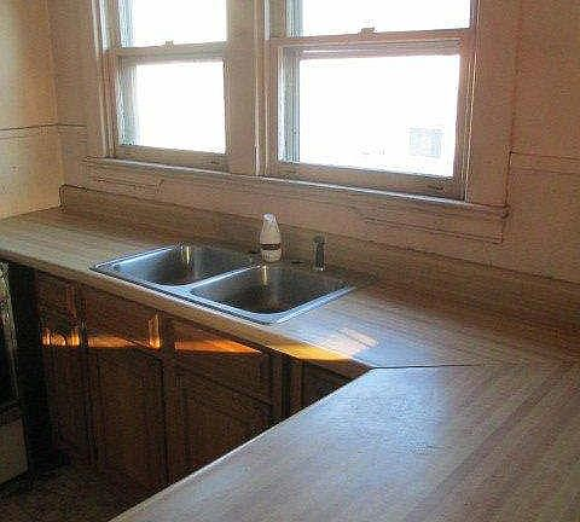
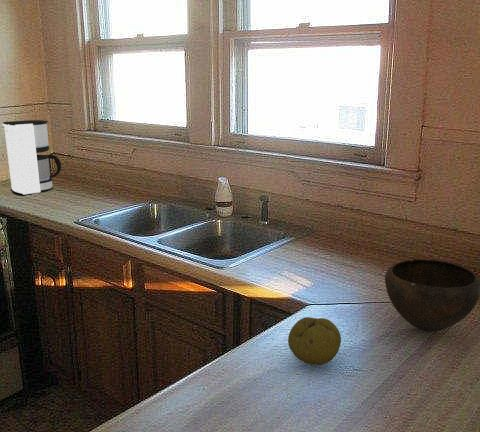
+ fruit [287,316,342,366]
+ coffee maker [1,119,62,196]
+ bowl [384,258,480,333]
